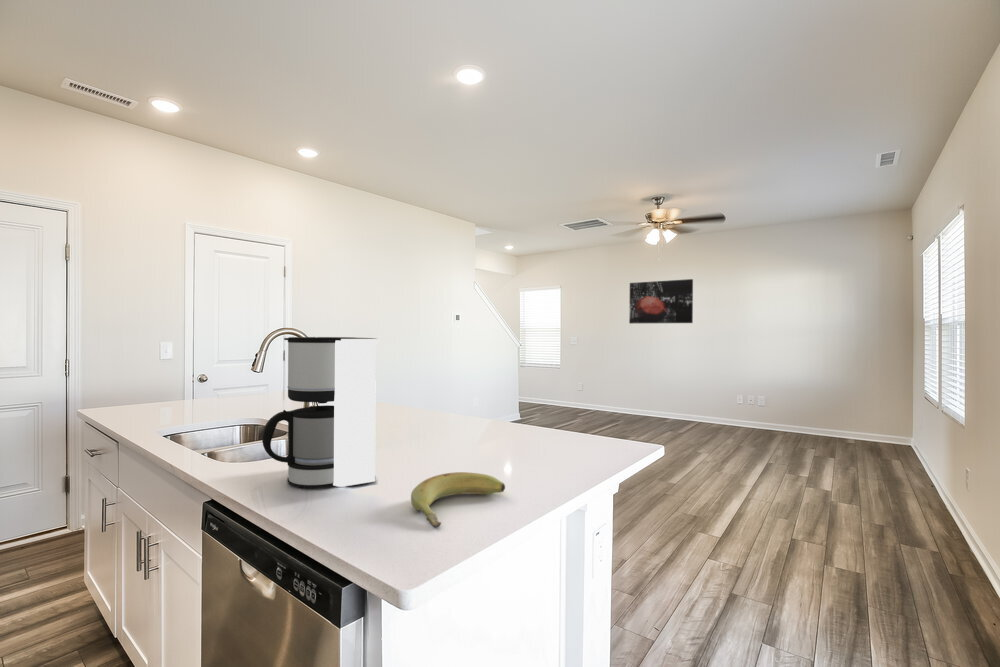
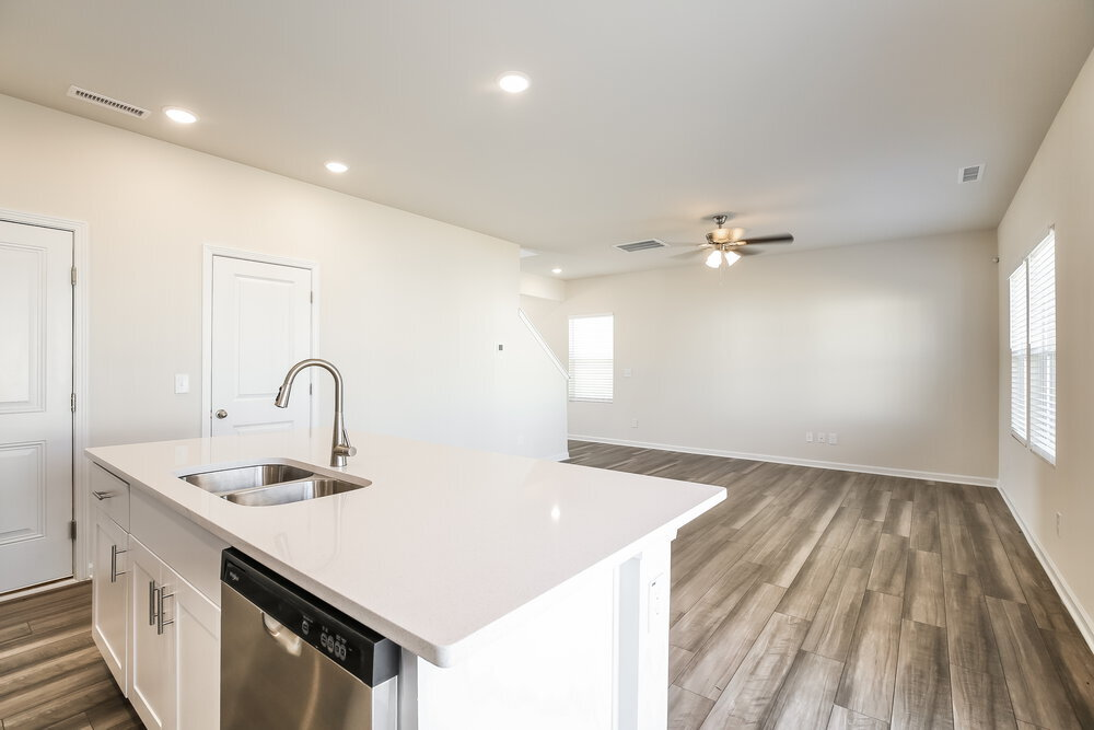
- wall art [628,278,694,325]
- coffee maker [261,336,379,489]
- banana [410,471,506,528]
